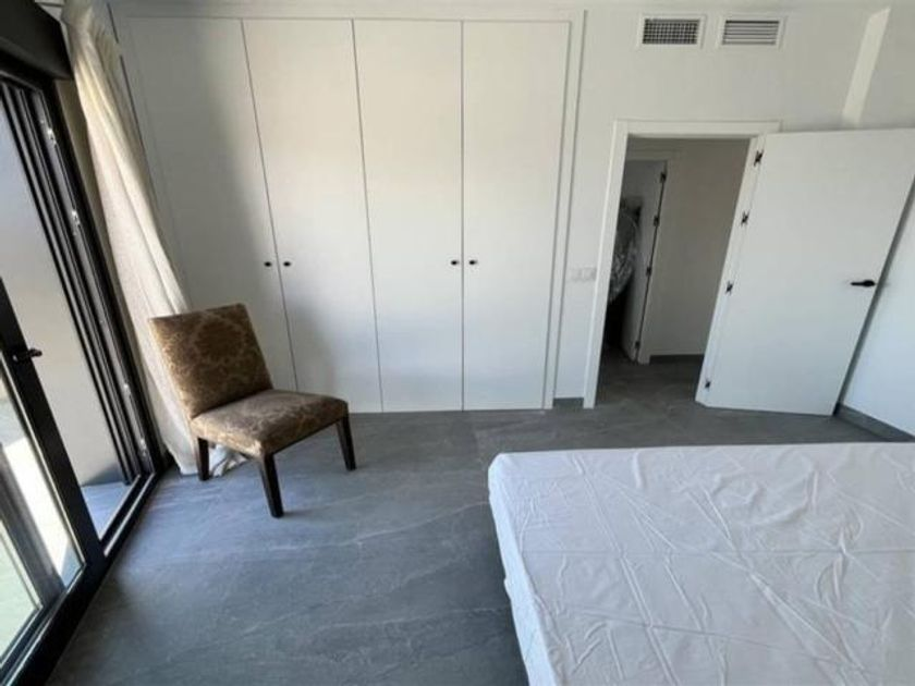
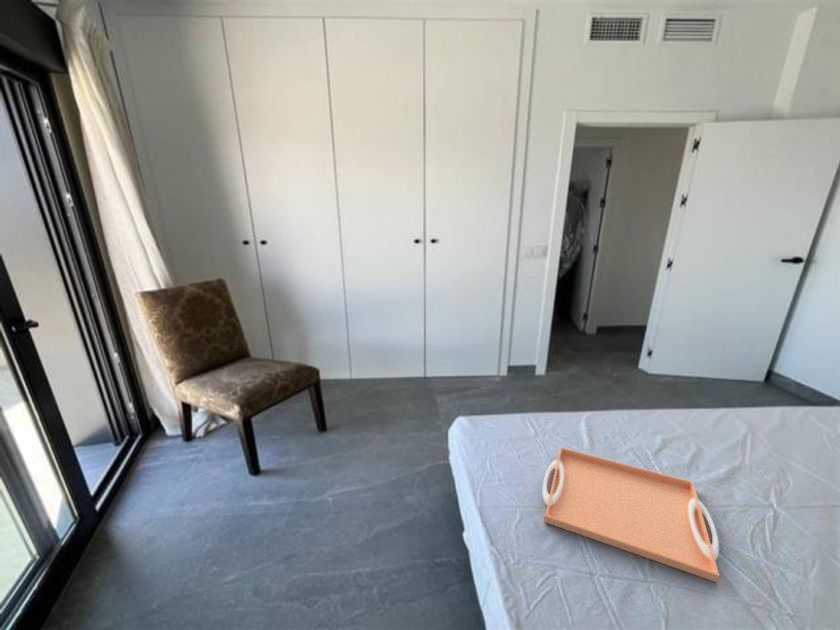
+ serving tray [541,446,721,584]
